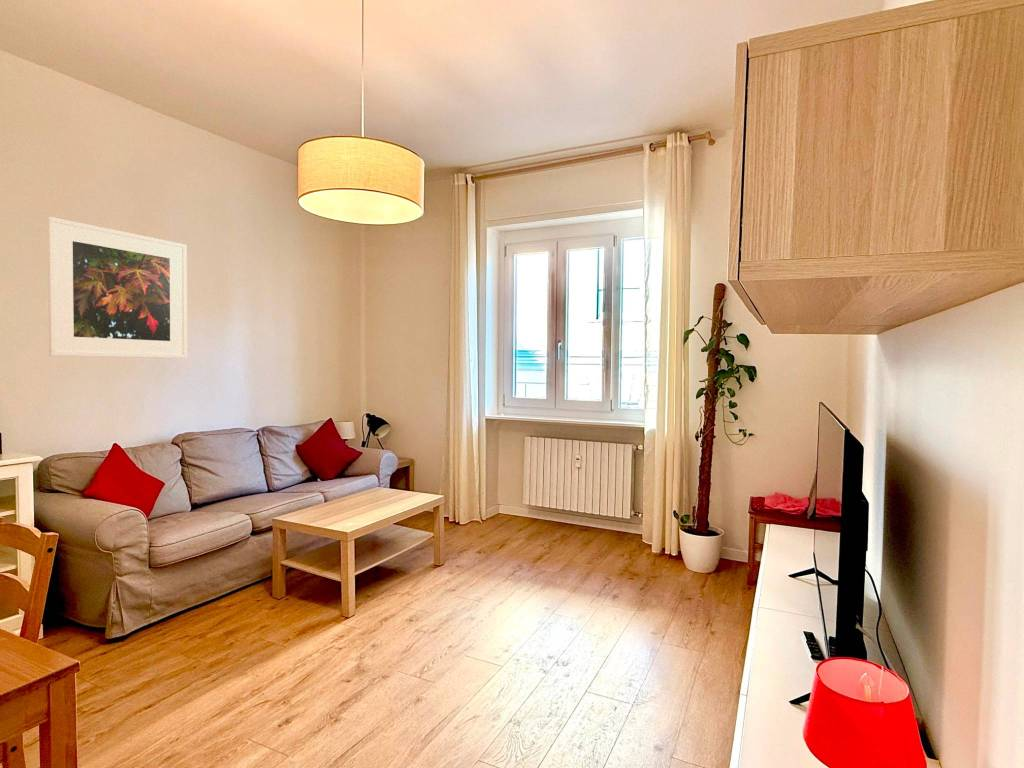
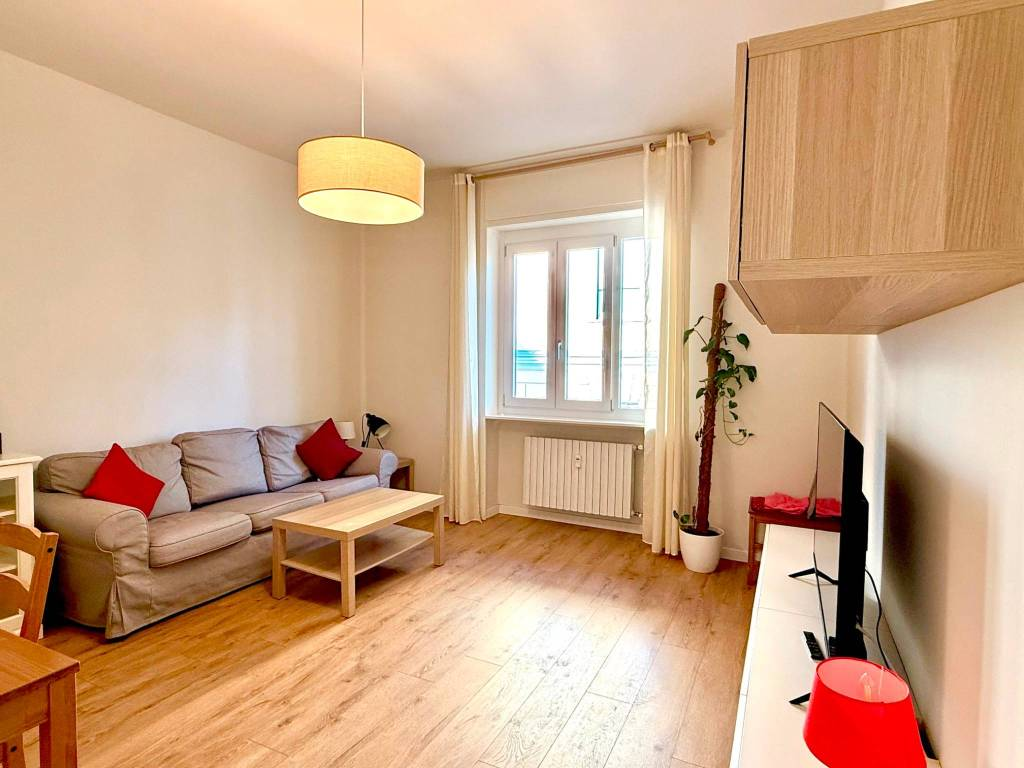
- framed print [46,216,188,359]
